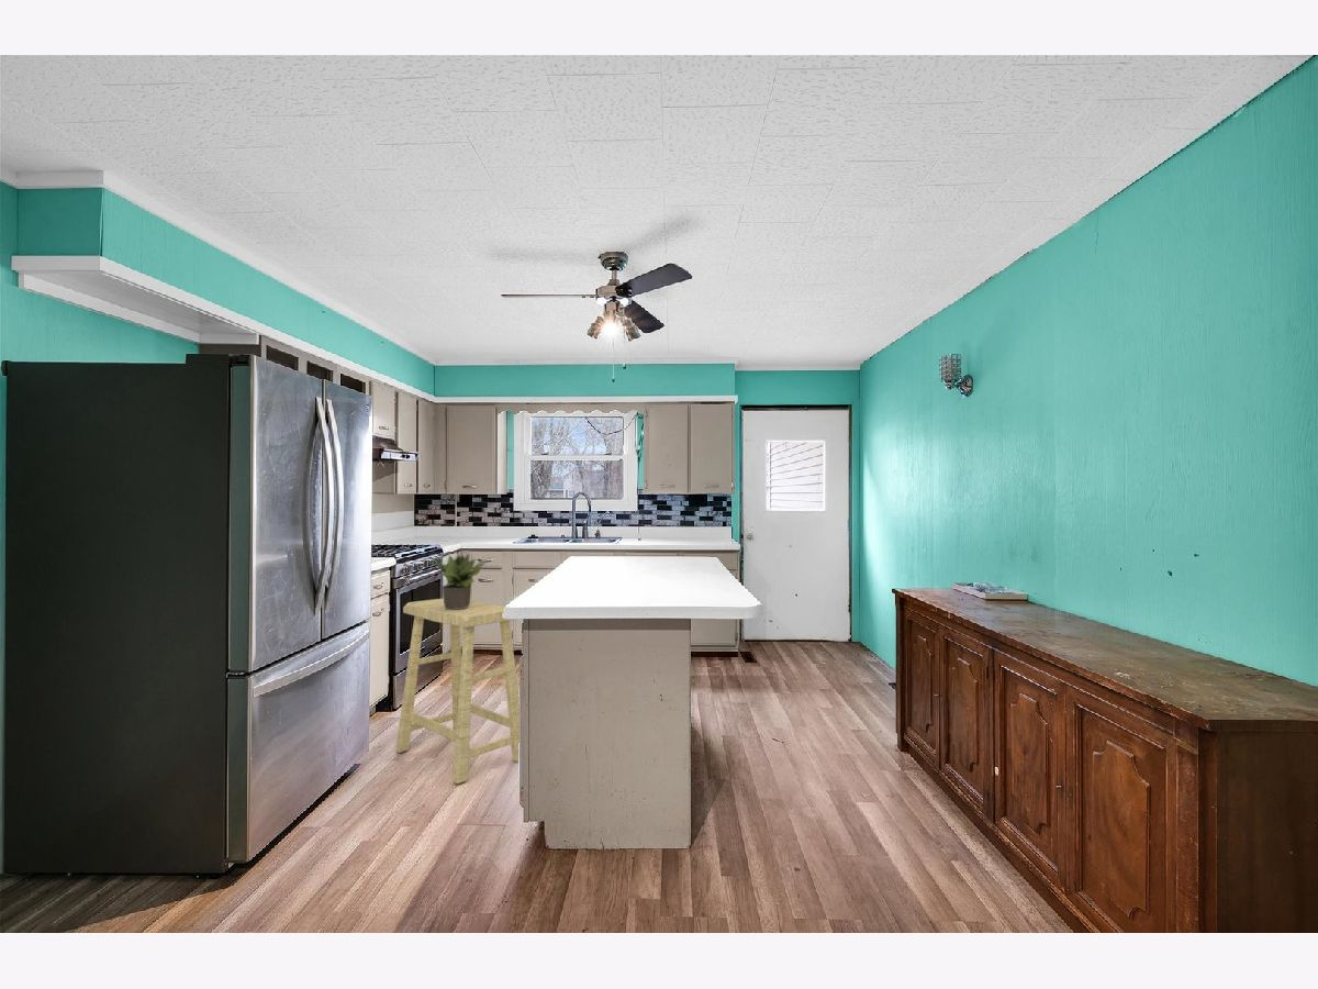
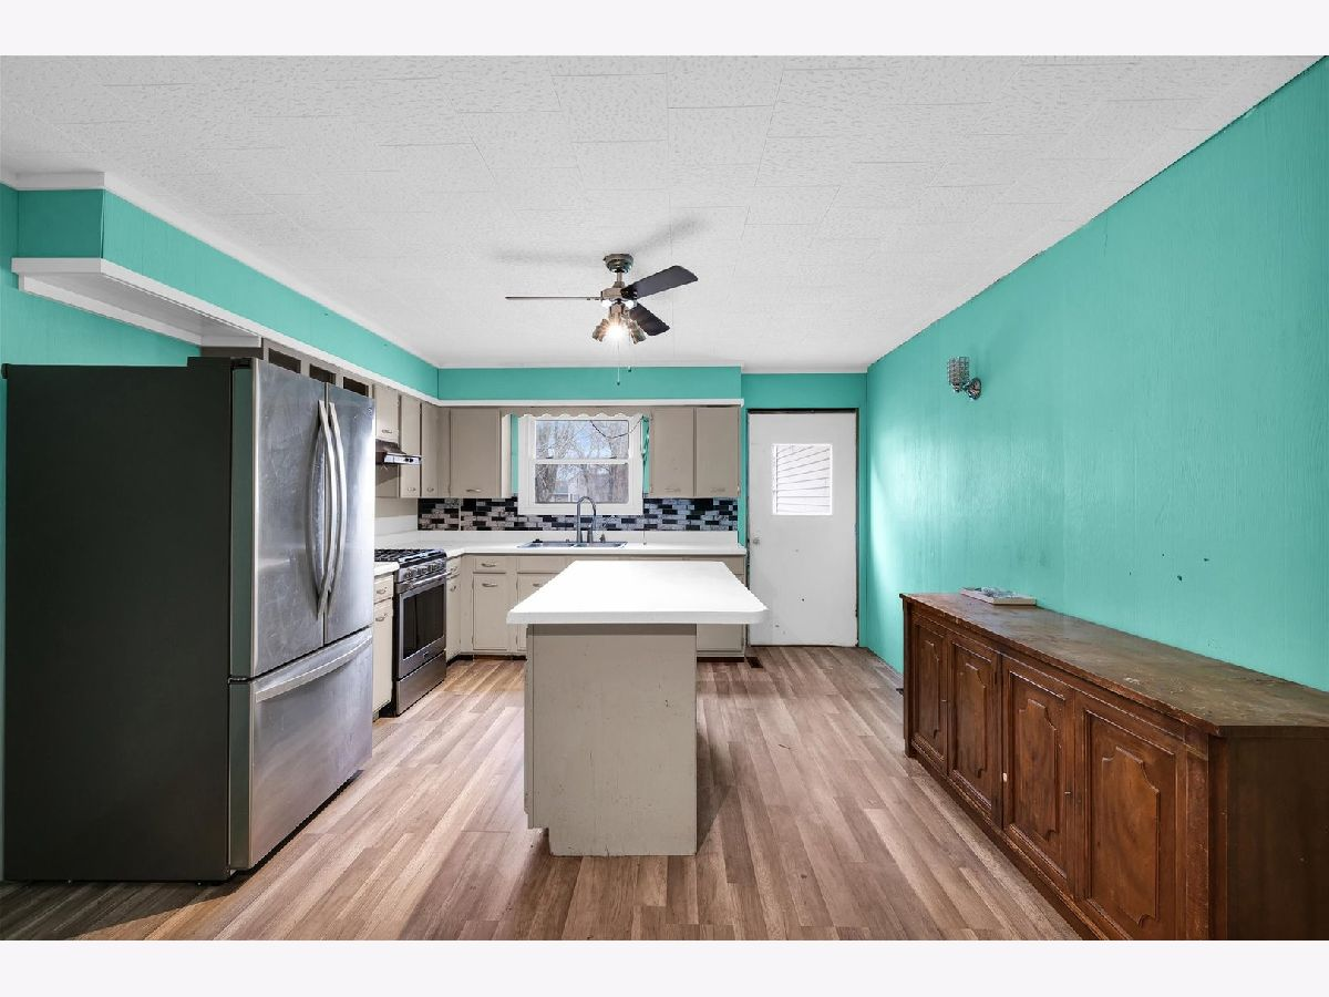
- potted plant [435,551,487,610]
- stool [394,598,521,785]
